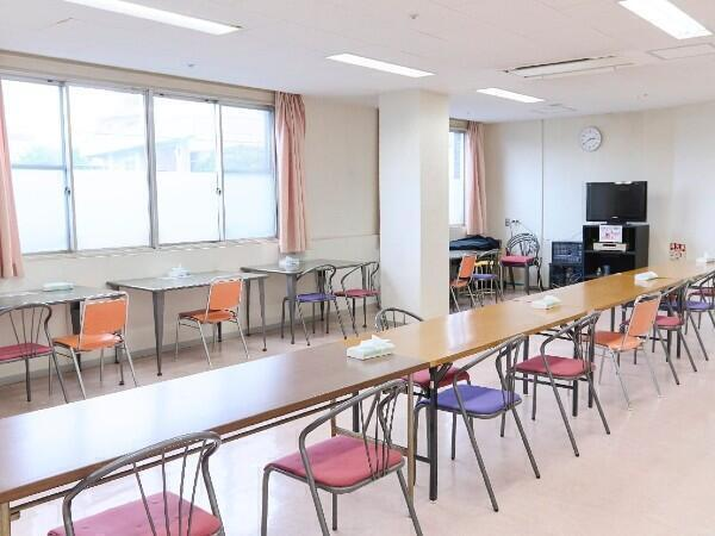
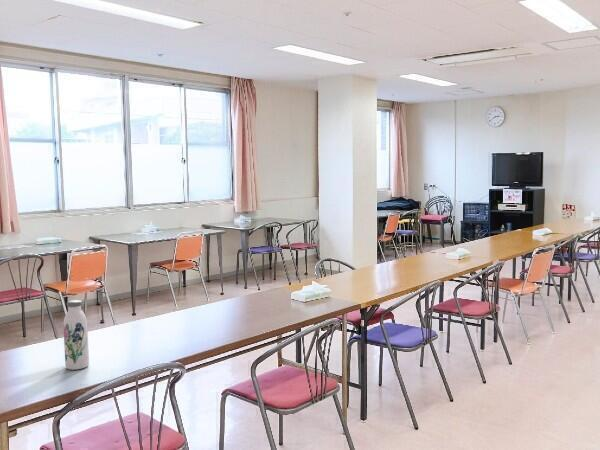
+ water bottle [63,299,90,371]
